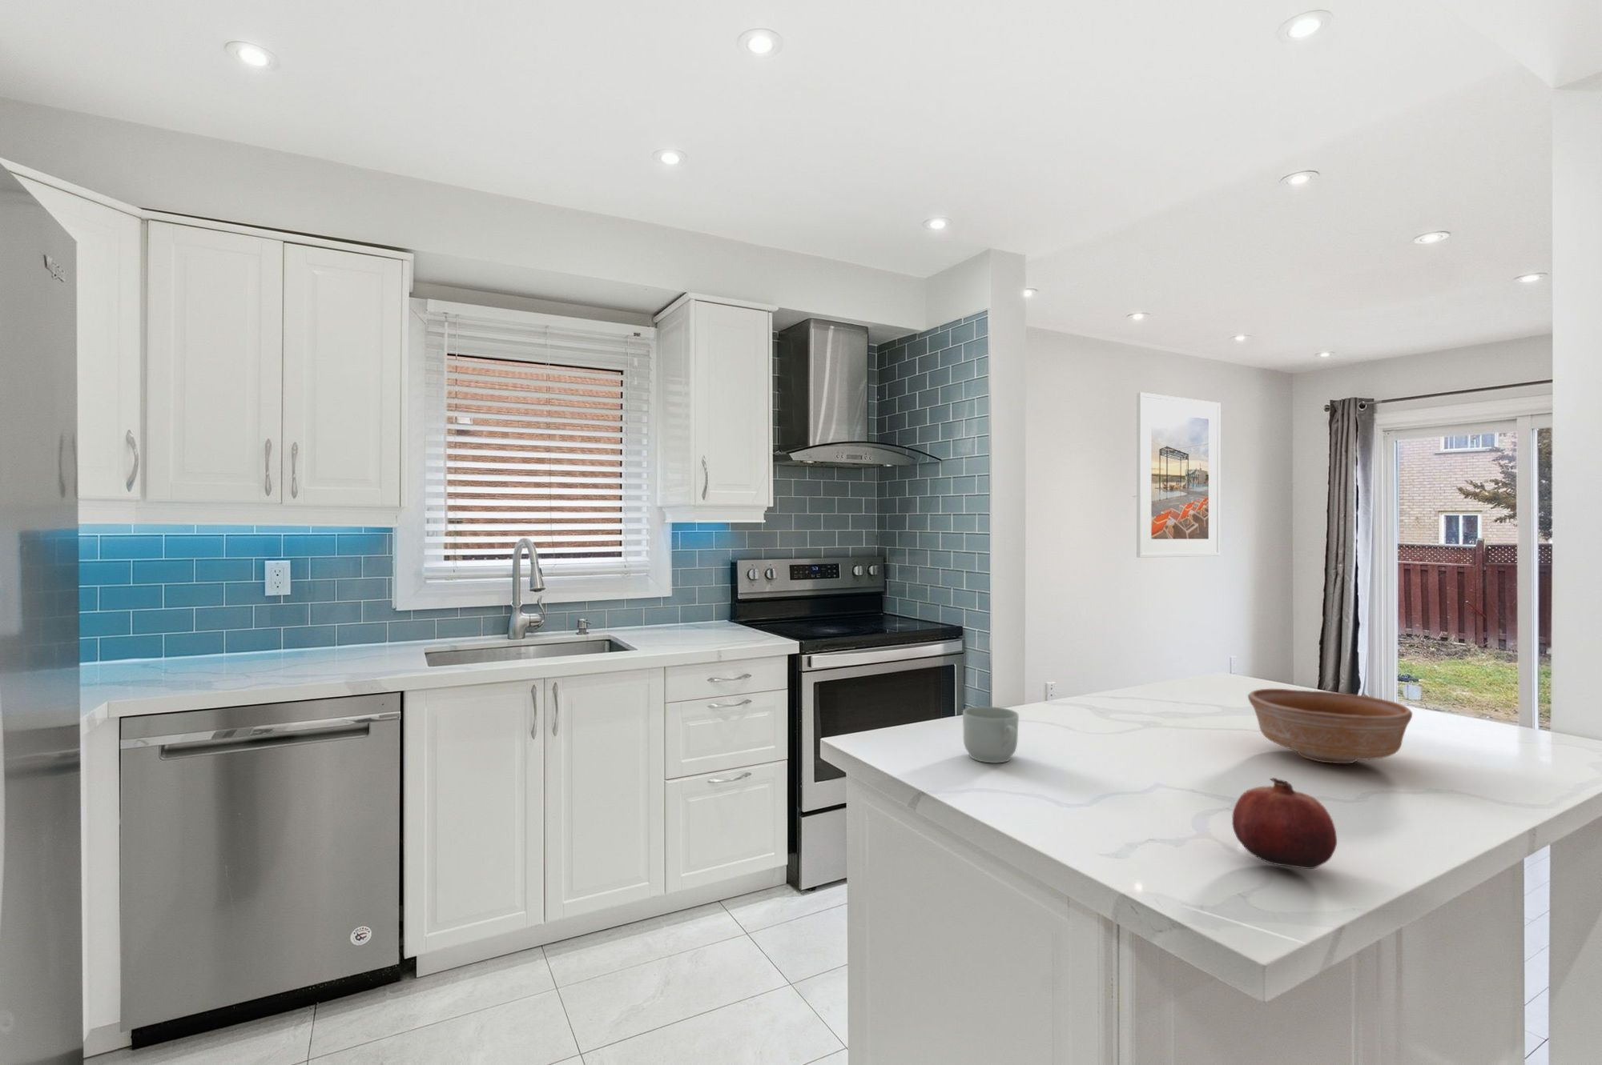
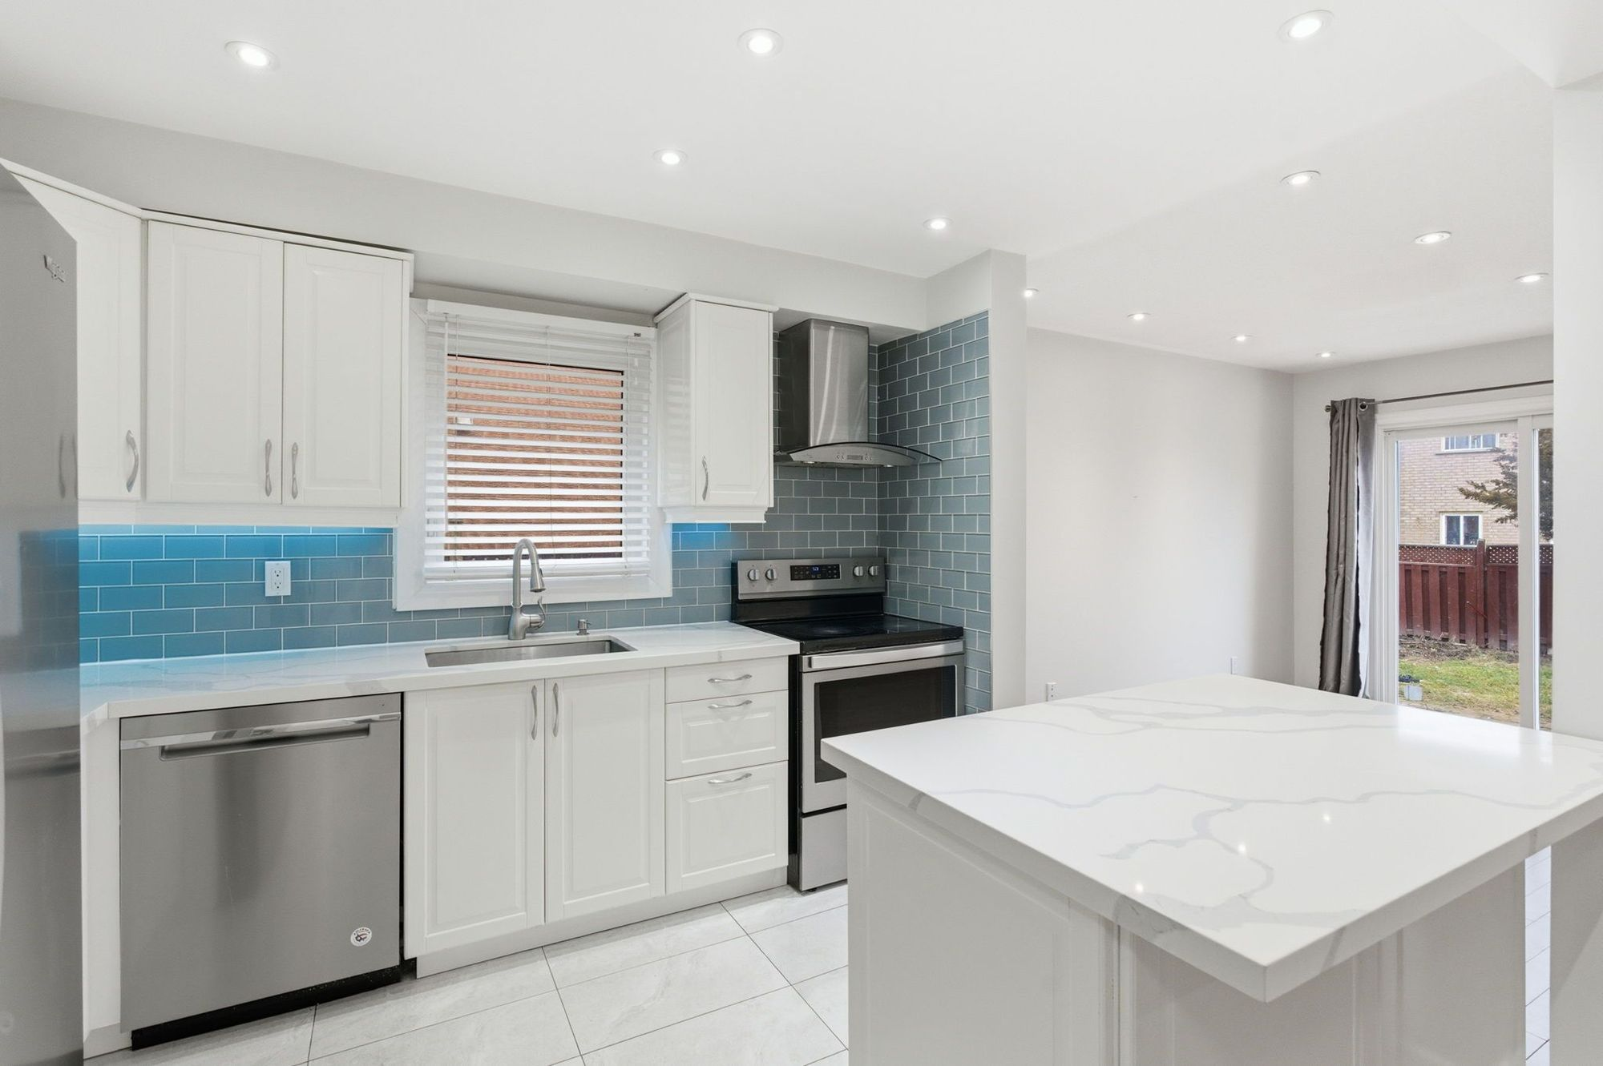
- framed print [1136,391,1220,559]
- fruit [1231,777,1338,870]
- mug [962,706,1019,764]
- bowl [1248,688,1413,764]
